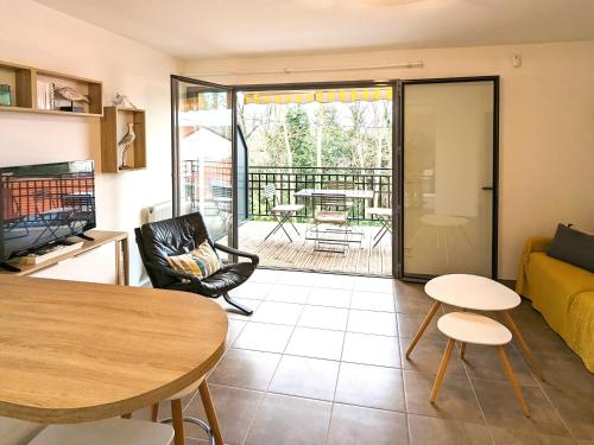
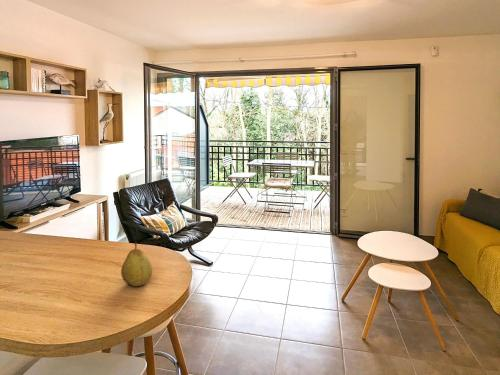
+ fruit [120,241,153,287]
